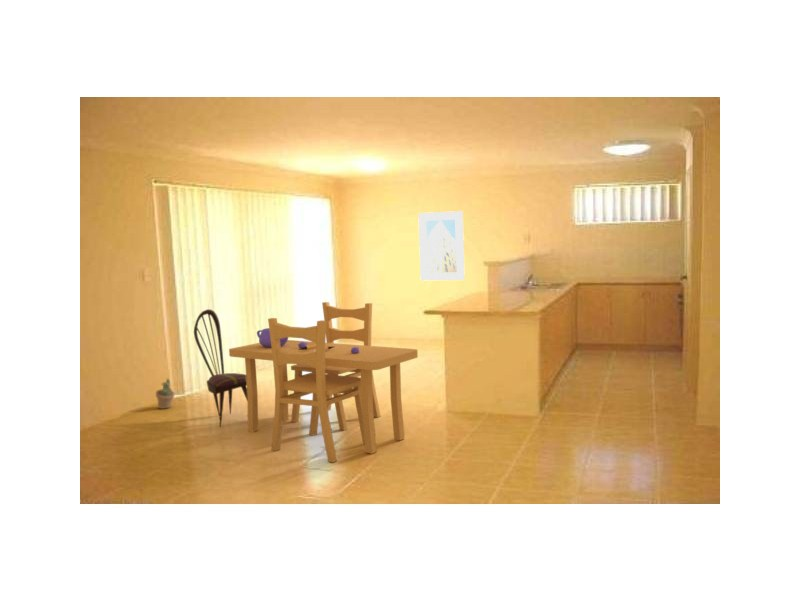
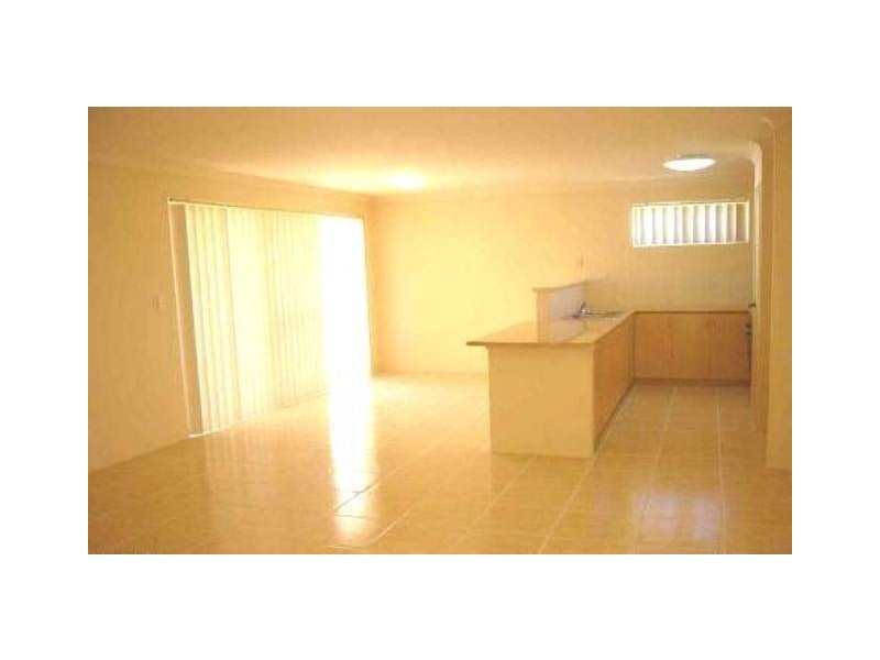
- dining set [228,301,419,463]
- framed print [417,210,466,282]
- decorative plant [155,378,175,410]
- dining chair [193,308,248,428]
